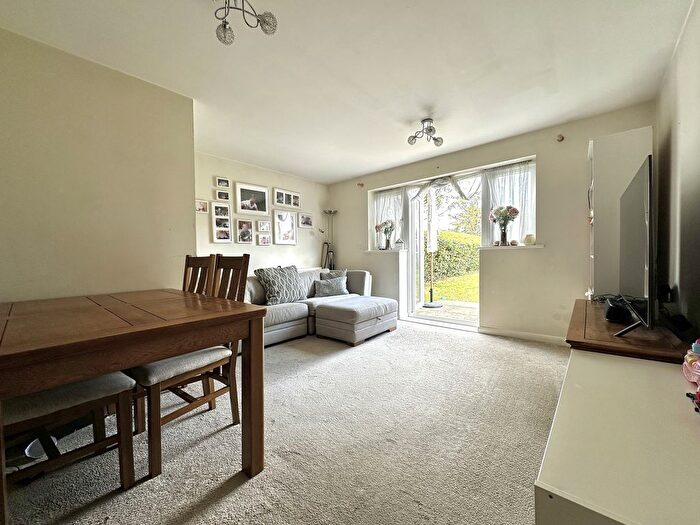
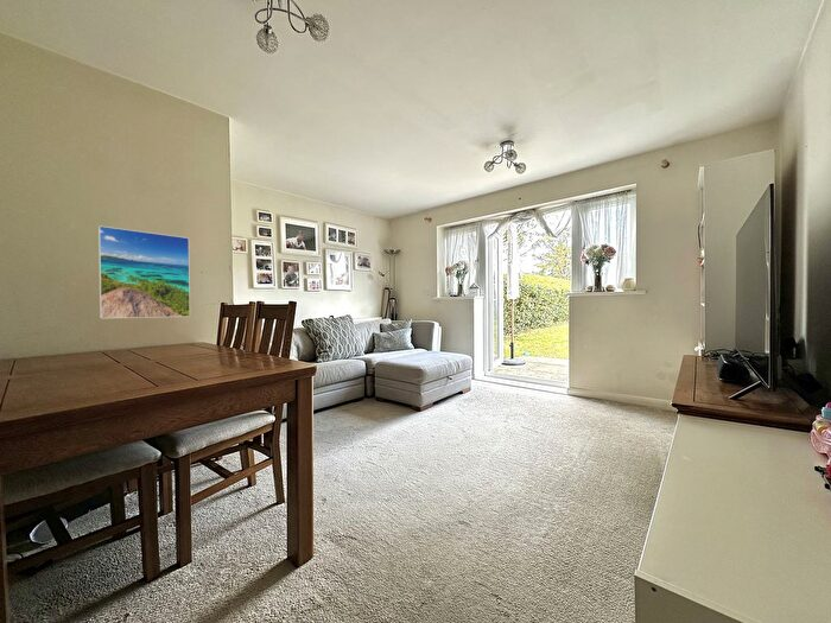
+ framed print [97,224,191,319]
